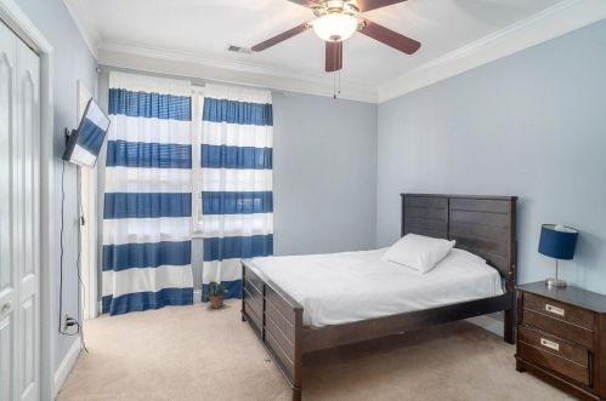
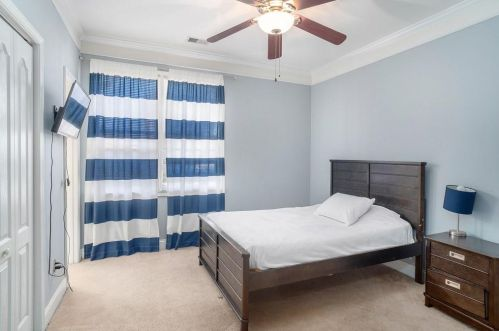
- potted plant [204,279,228,309]
